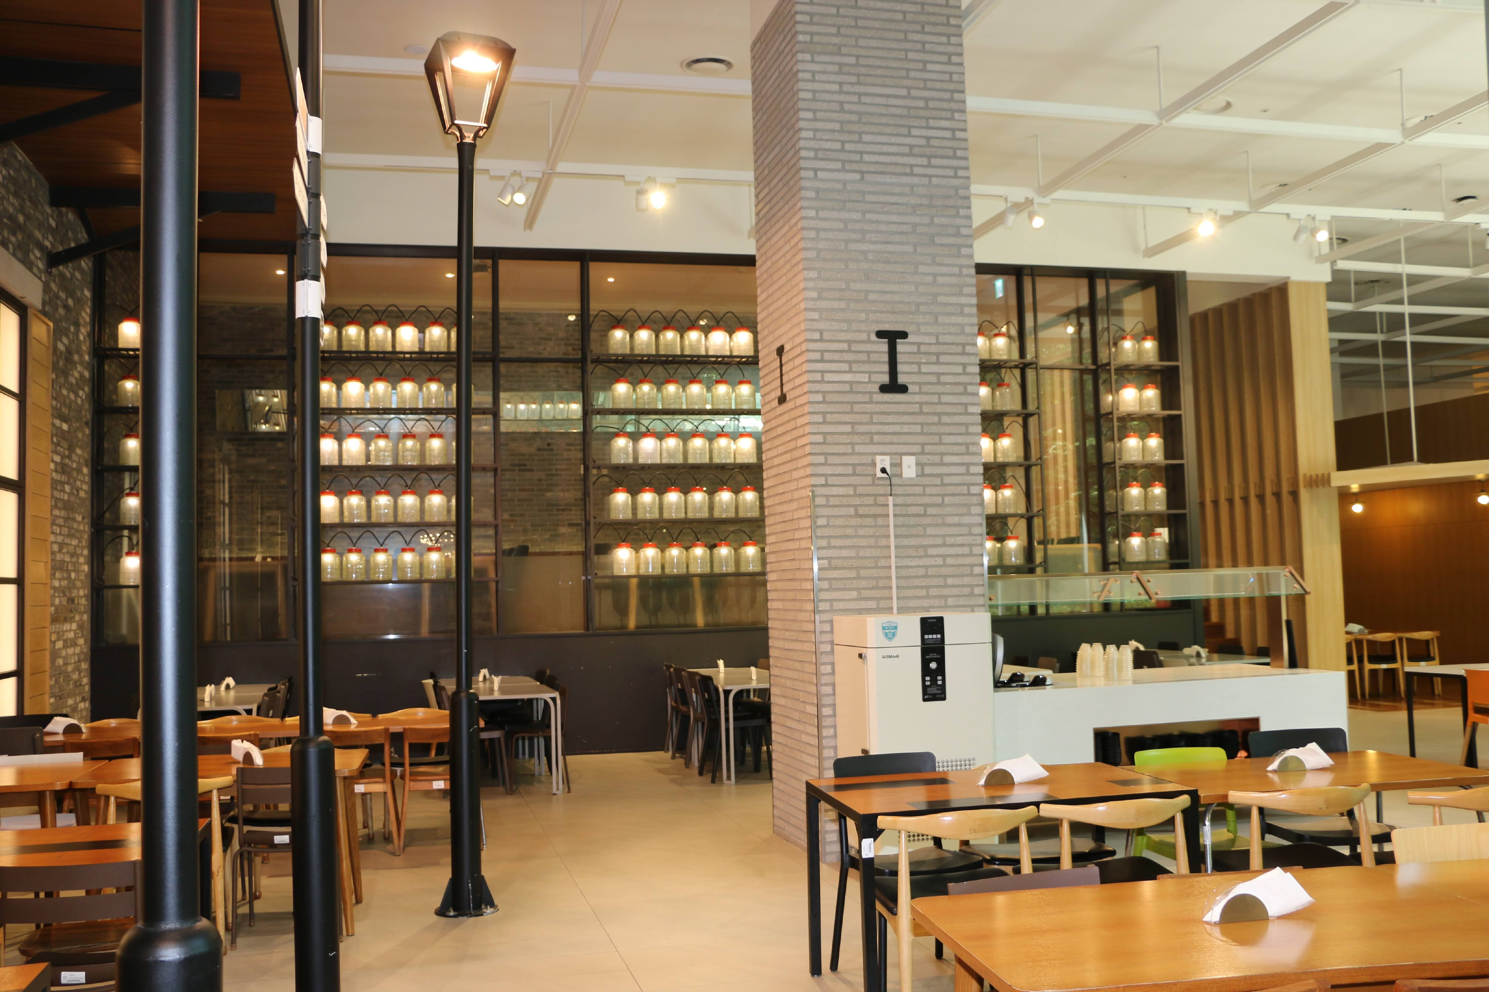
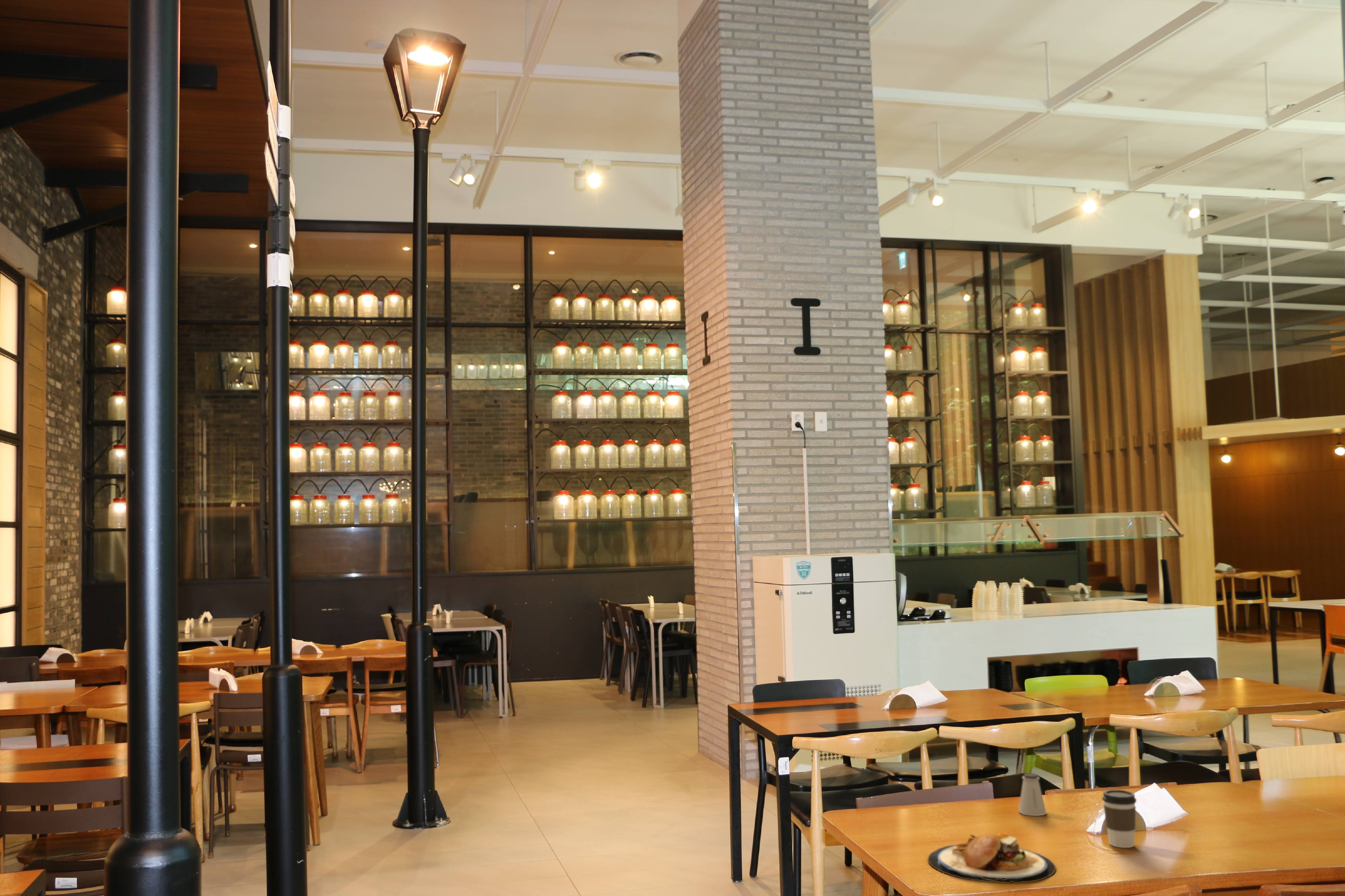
+ plate [928,832,1056,884]
+ saltshaker [1018,773,1047,816]
+ coffee cup [1102,789,1137,848]
